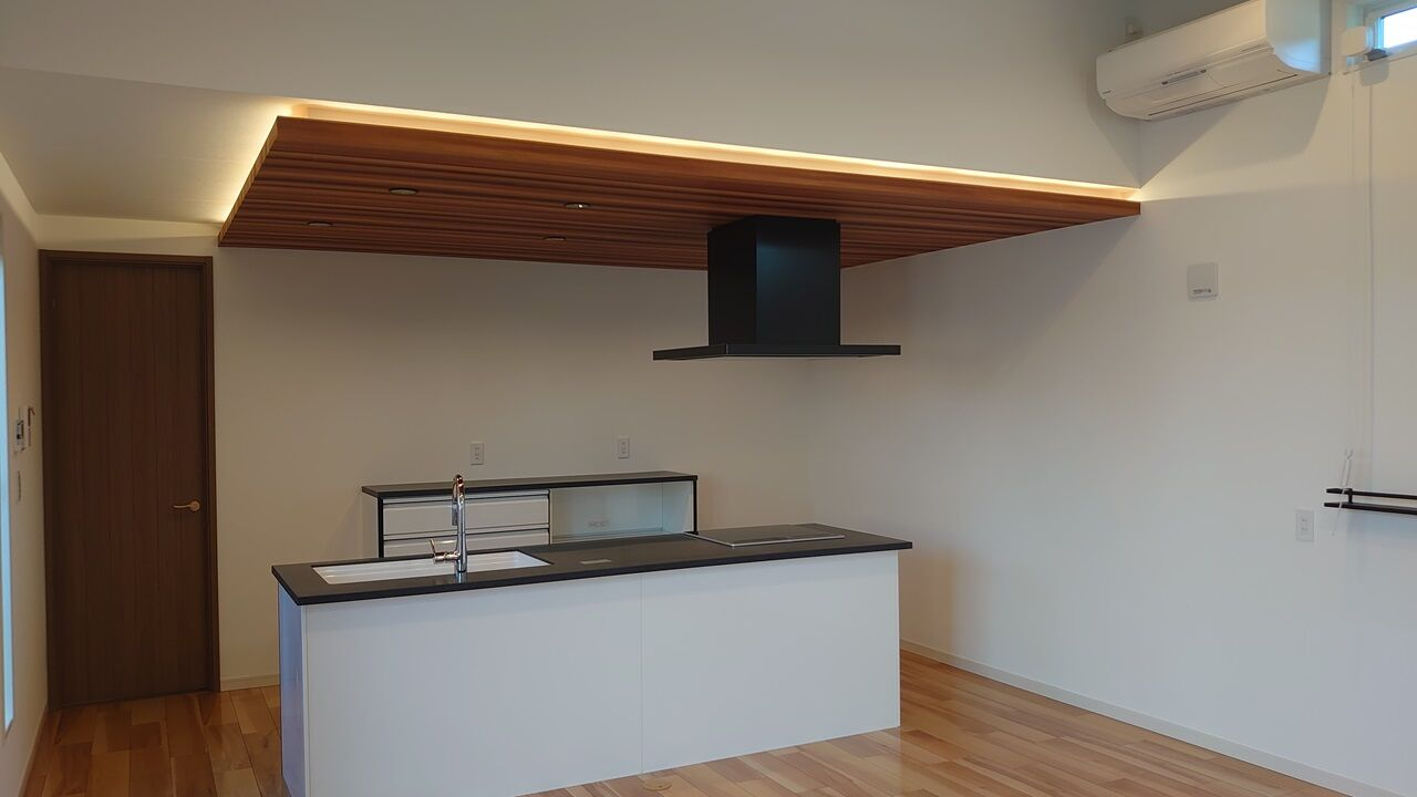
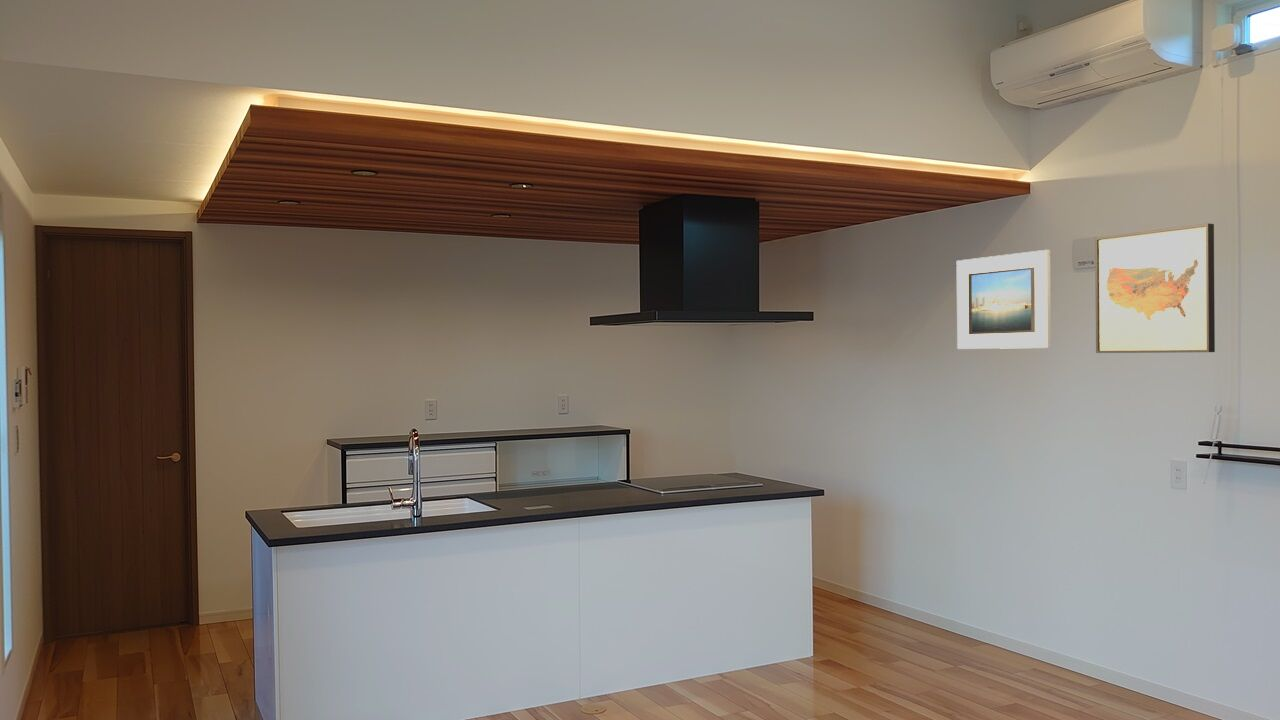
+ wall art [1094,222,1216,354]
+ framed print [956,249,1052,350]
